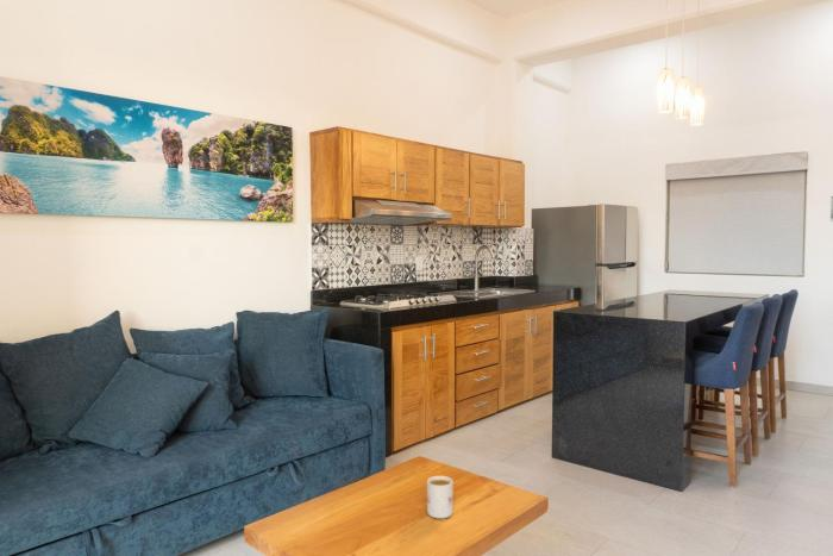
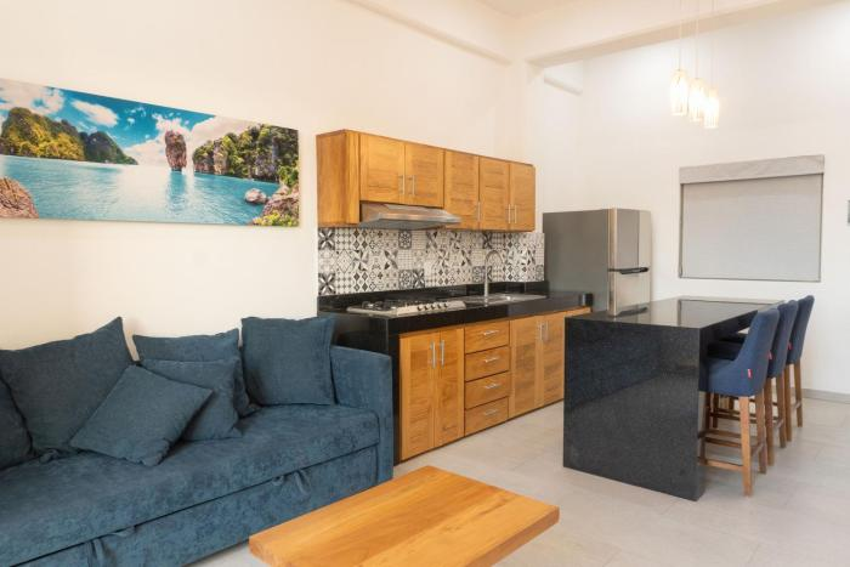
- mug [426,475,455,519]
